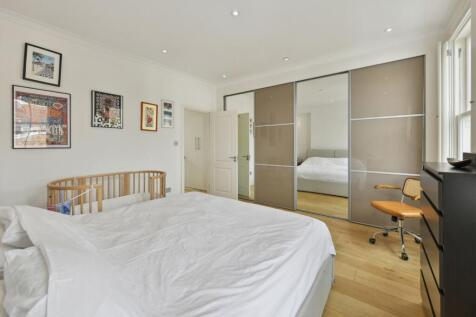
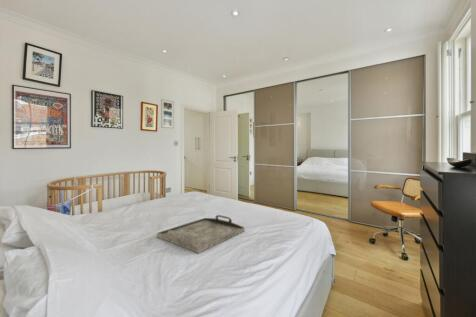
+ serving tray [156,214,246,254]
